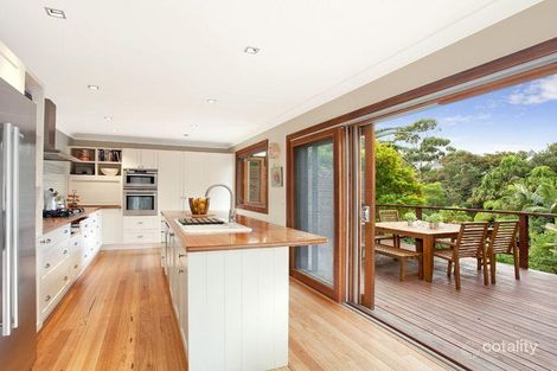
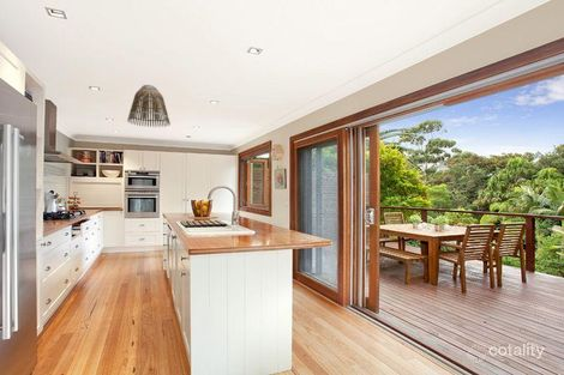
+ lamp shade [126,84,172,128]
